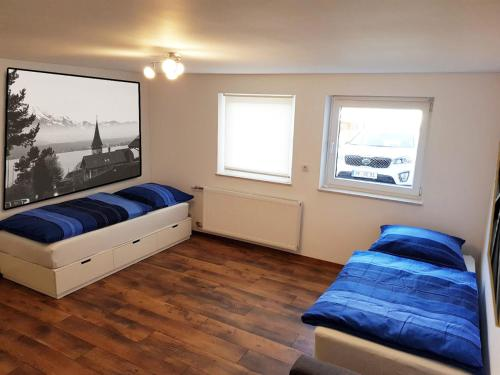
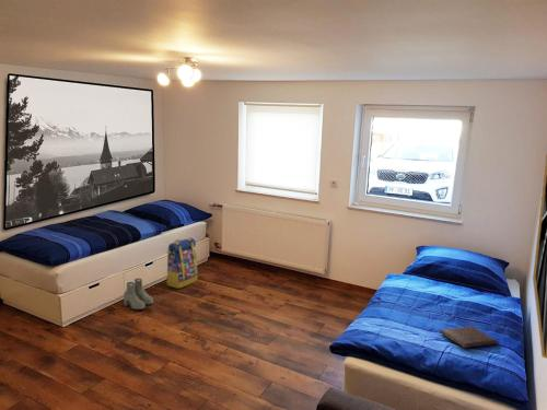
+ backpack [165,237,199,290]
+ book [439,326,501,349]
+ boots [123,278,154,311]
